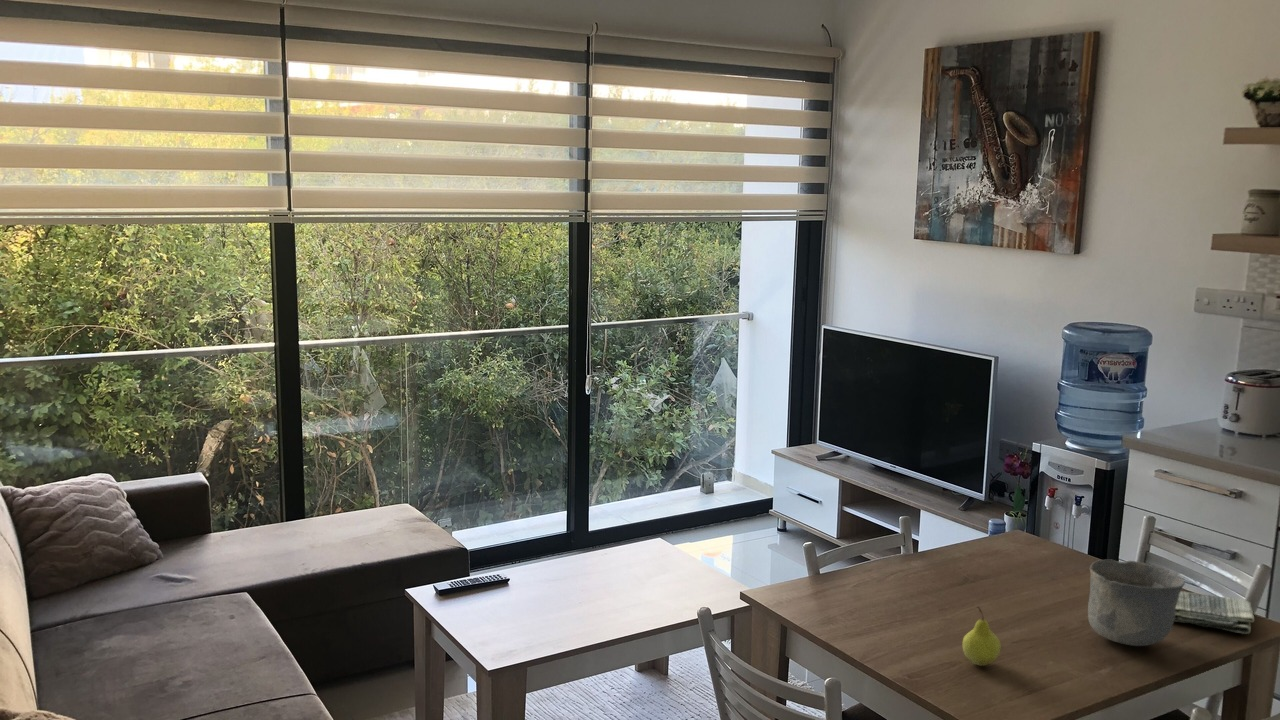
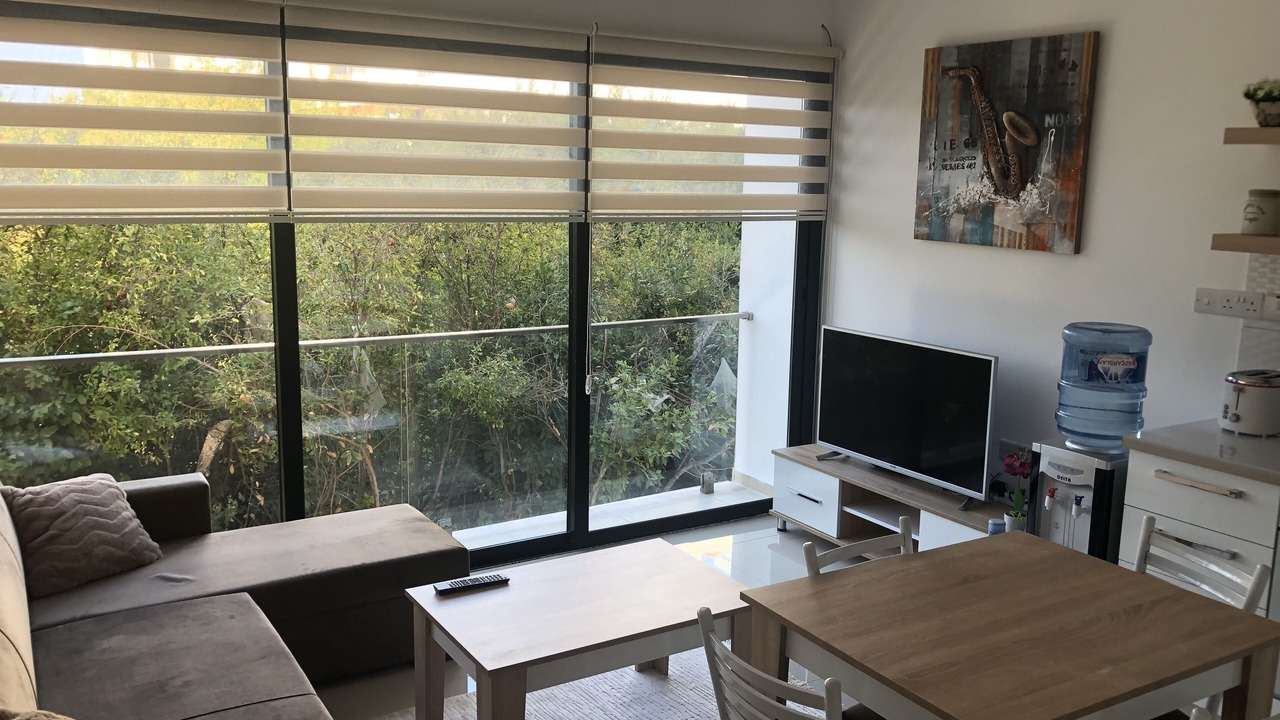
- cup [1087,559,1186,647]
- dish towel [1174,590,1255,635]
- fruit [962,605,1002,667]
